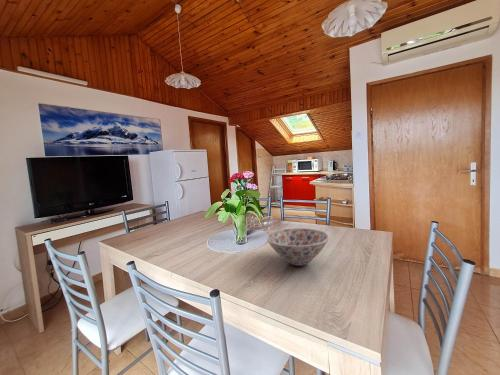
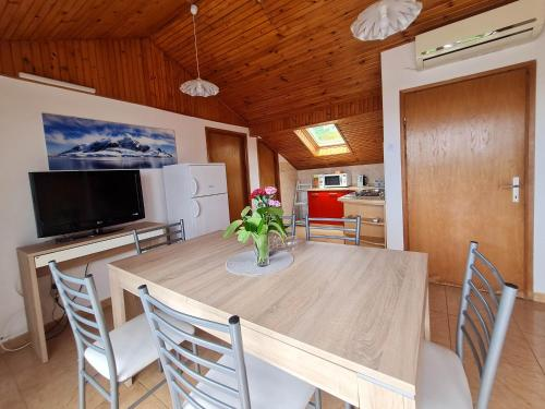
- bowl [265,227,330,267]
